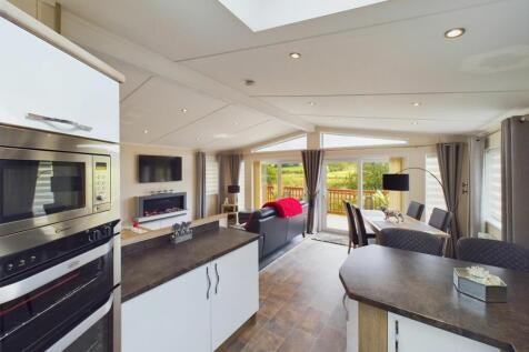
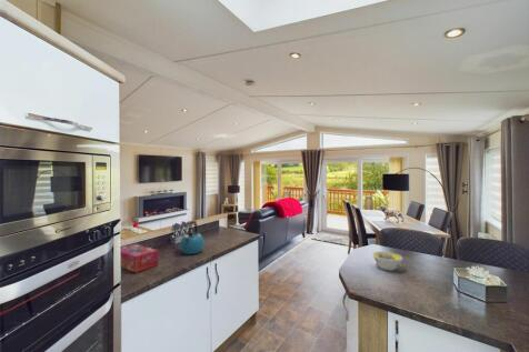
+ bowl [371,251,403,272]
+ tissue box [120,243,159,273]
+ kettle [179,220,206,255]
